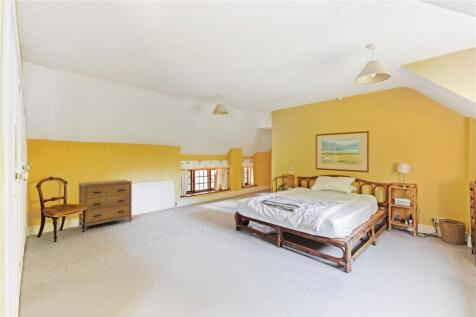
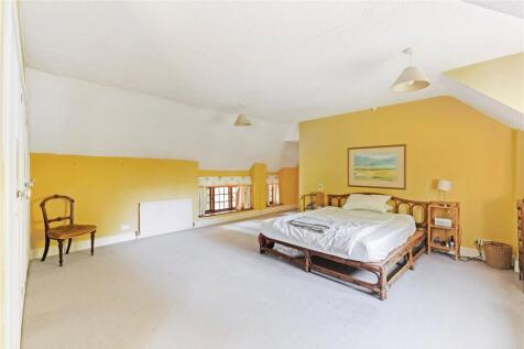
- dresser [78,179,133,231]
